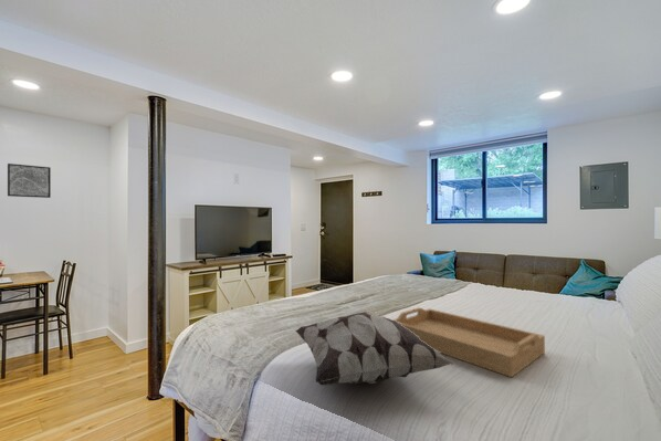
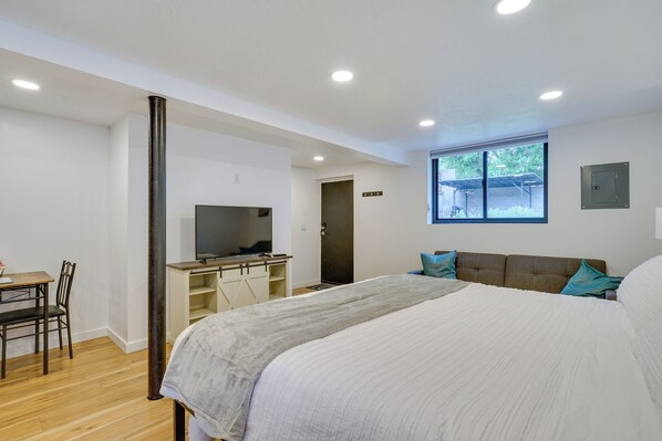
- serving tray [391,306,546,378]
- wall art [7,162,52,199]
- decorative pillow [294,311,457,386]
